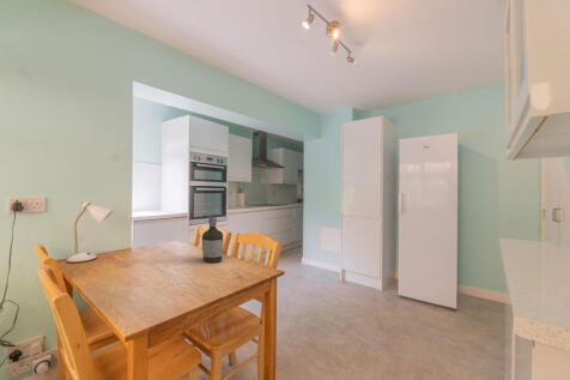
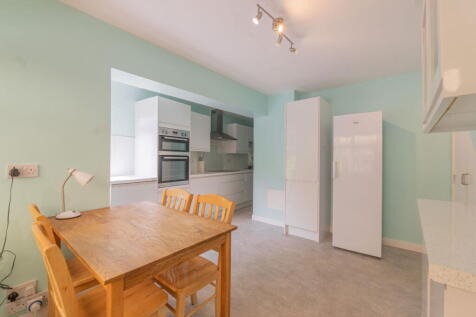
- bottle [201,217,224,264]
